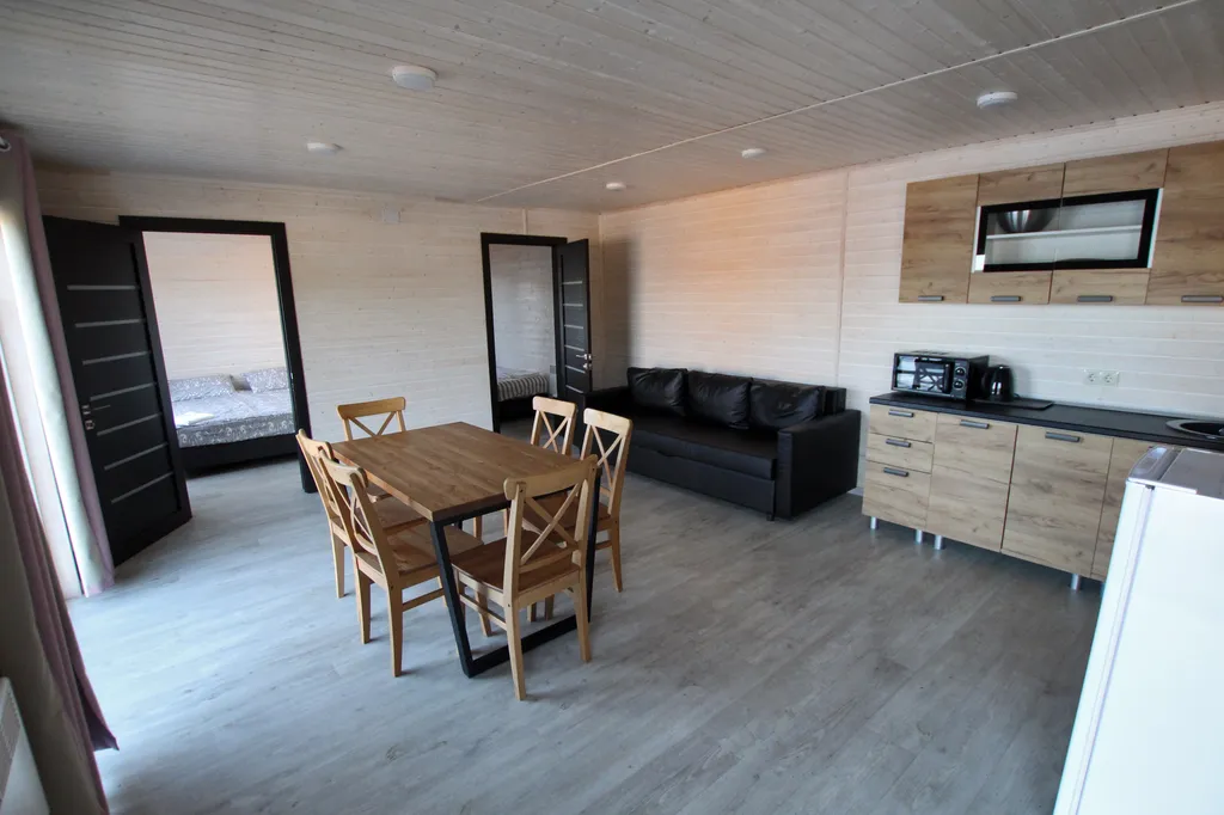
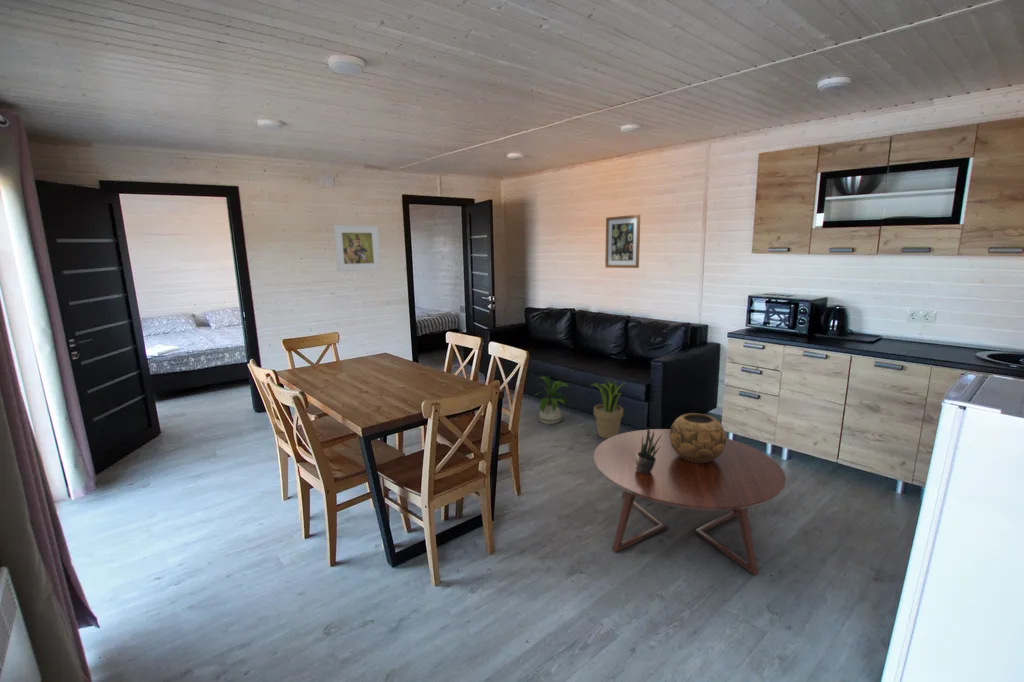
+ house plant [532,375,570,425]
+ wall art [604,214,641,269]
+ potted plant [589,379,628,439]
+ coffee table [592,428,787,576]
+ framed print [333,224,382,272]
+ decorative bowl [669,412,727,463]
+ potted plant [635,427,662,474]
